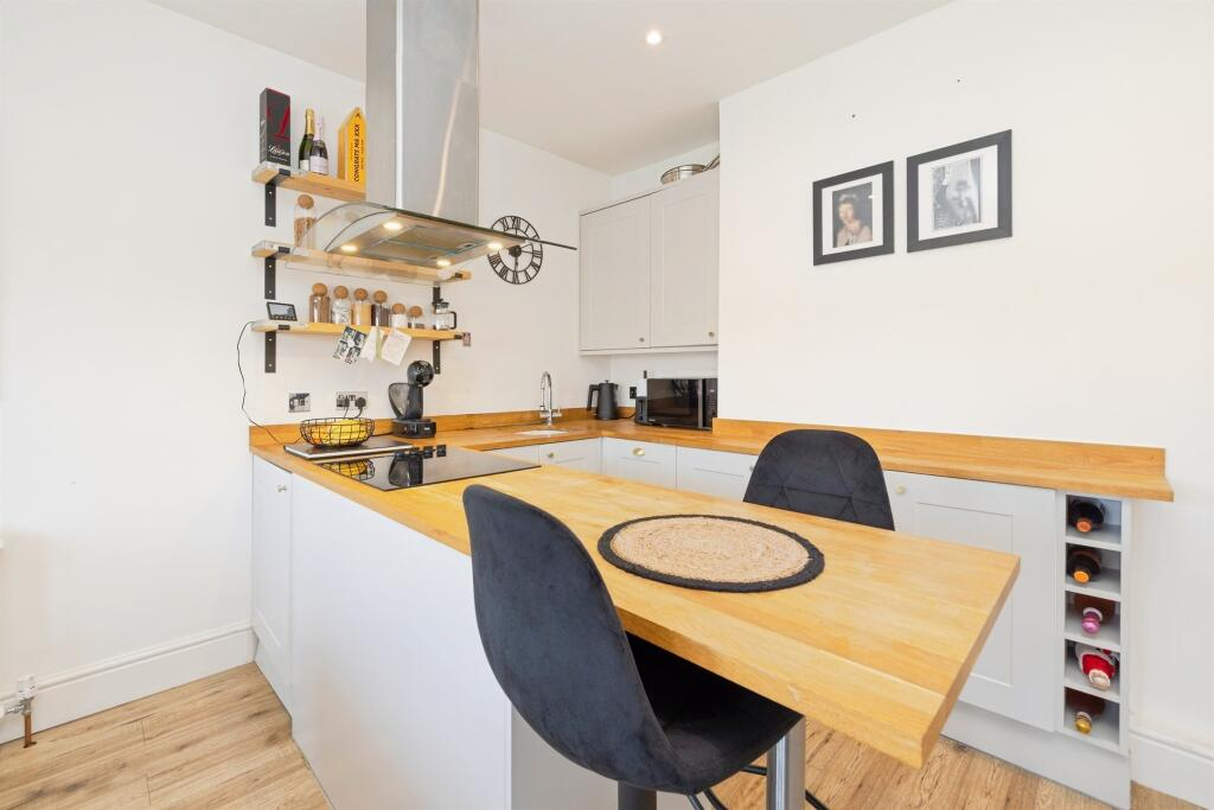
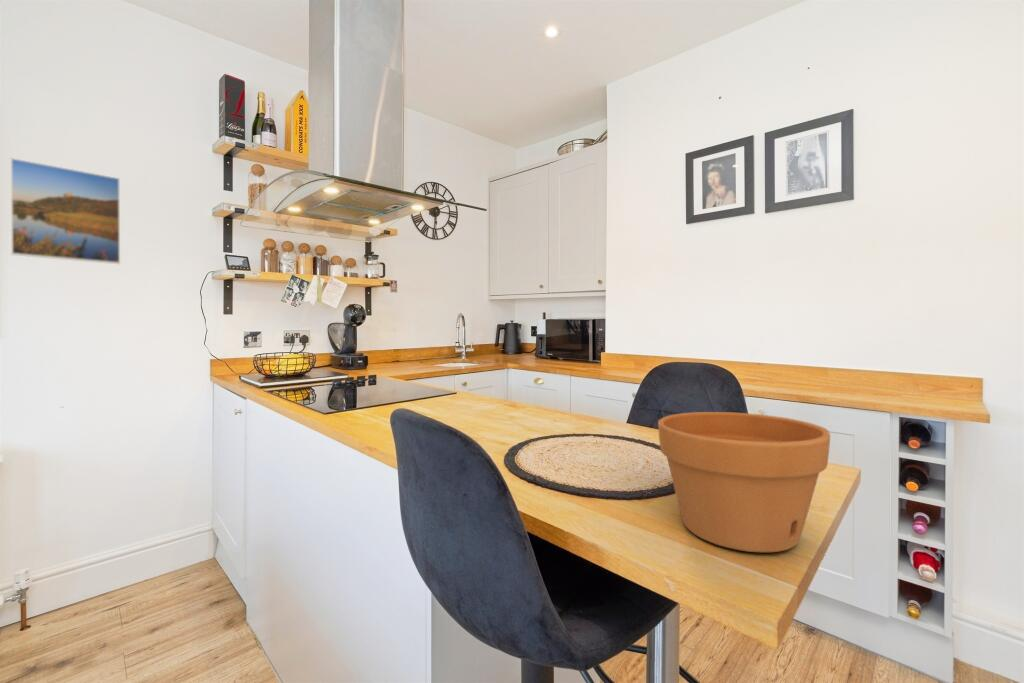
+ flower pot [657,411,831,553]
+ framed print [10,157,121,265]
